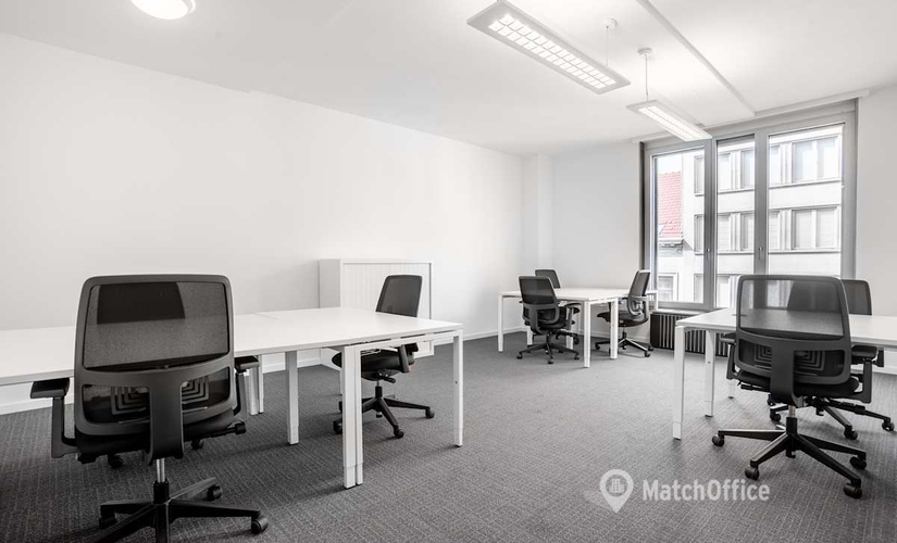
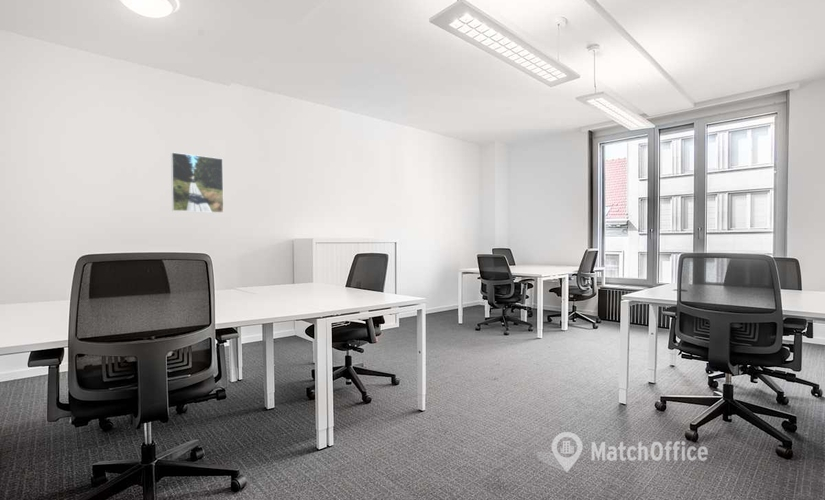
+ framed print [170,151,225,214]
